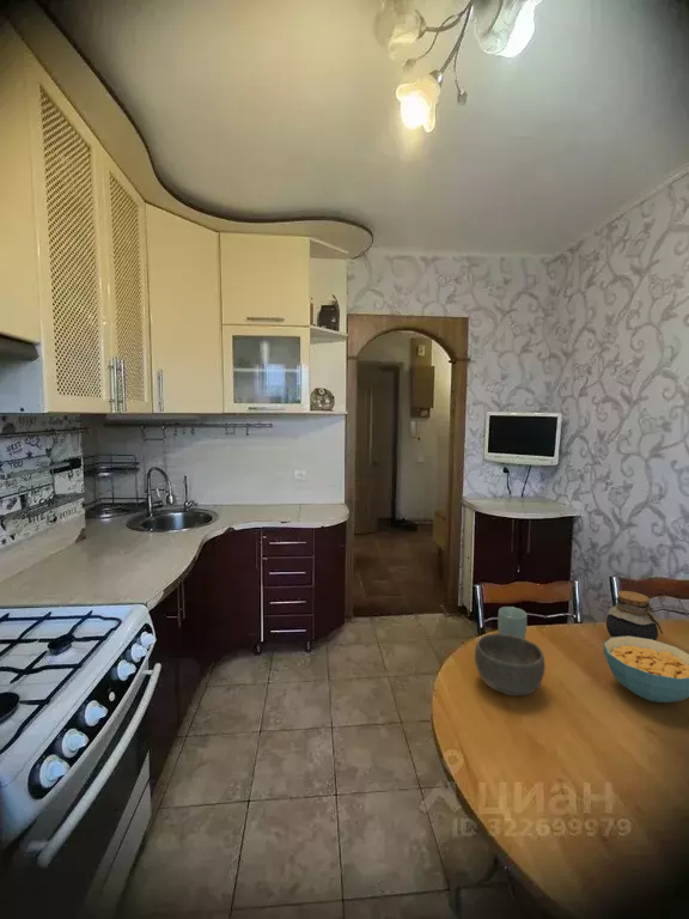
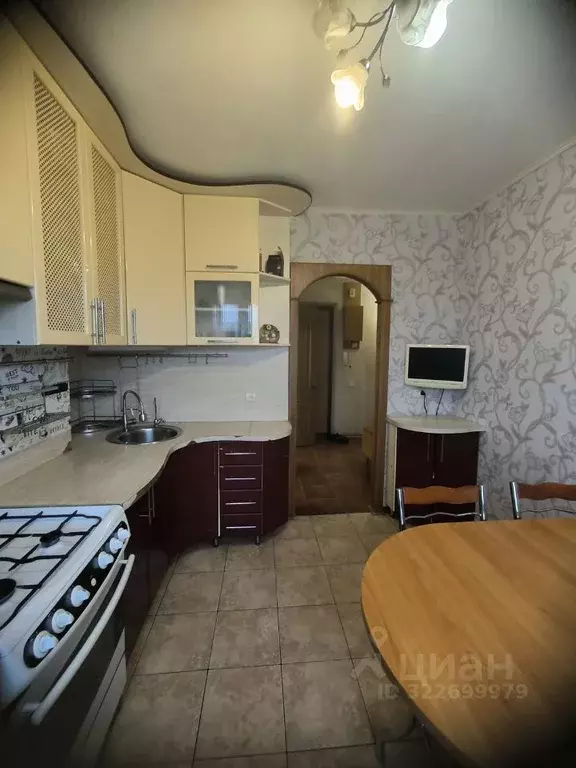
- cup [496,605,528,640]
- cereal bowl [602,635,689,704]
- bowl [474,633,547,698]
- jar [605,590,666,641]
